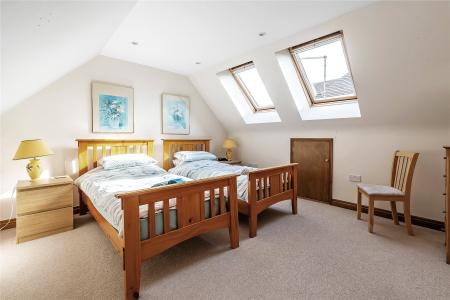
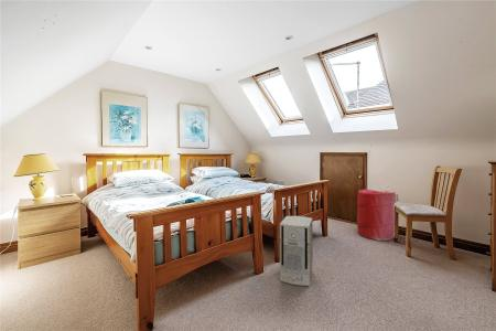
+ laundry hamper [356,189,397,242]
+ air purifier [279,215,314,287]
